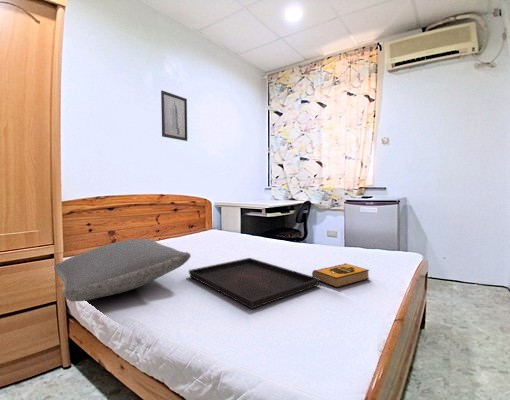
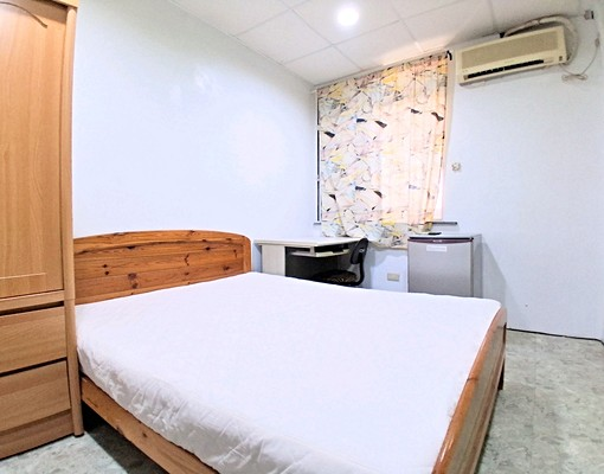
- serving tray [188,257,321,310]
- hardback book [311,262,370,288]
- wall art [160,90,188,142]
- pillow [53,238,192,303]
